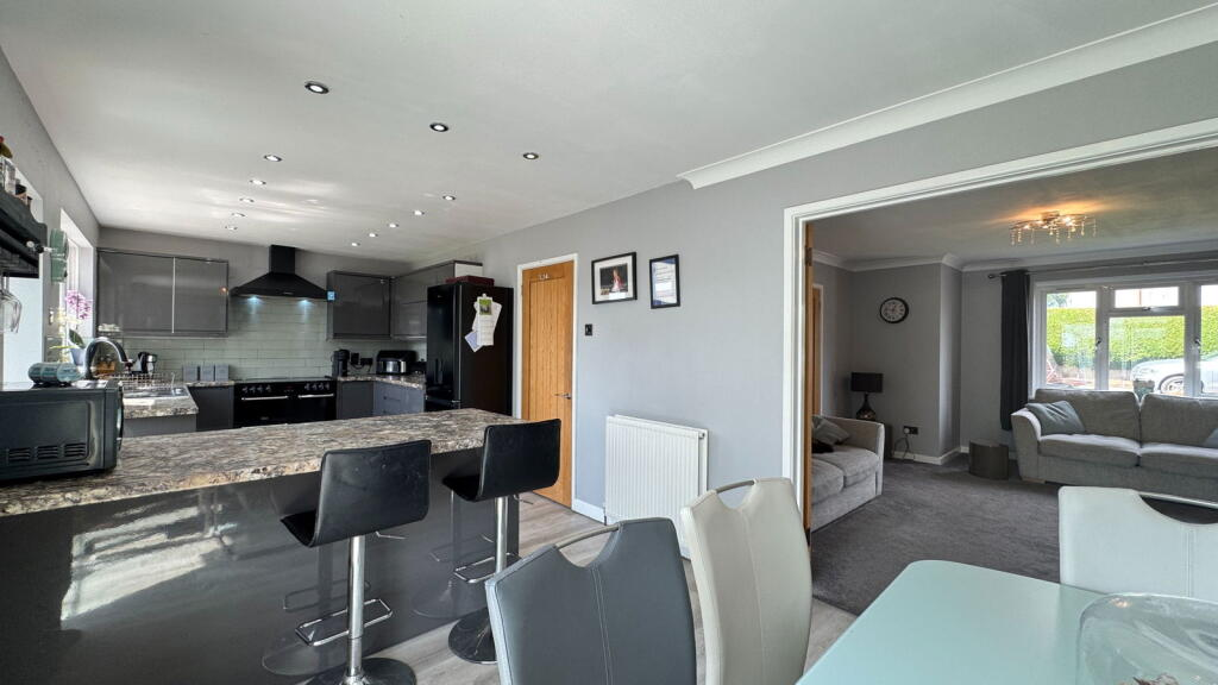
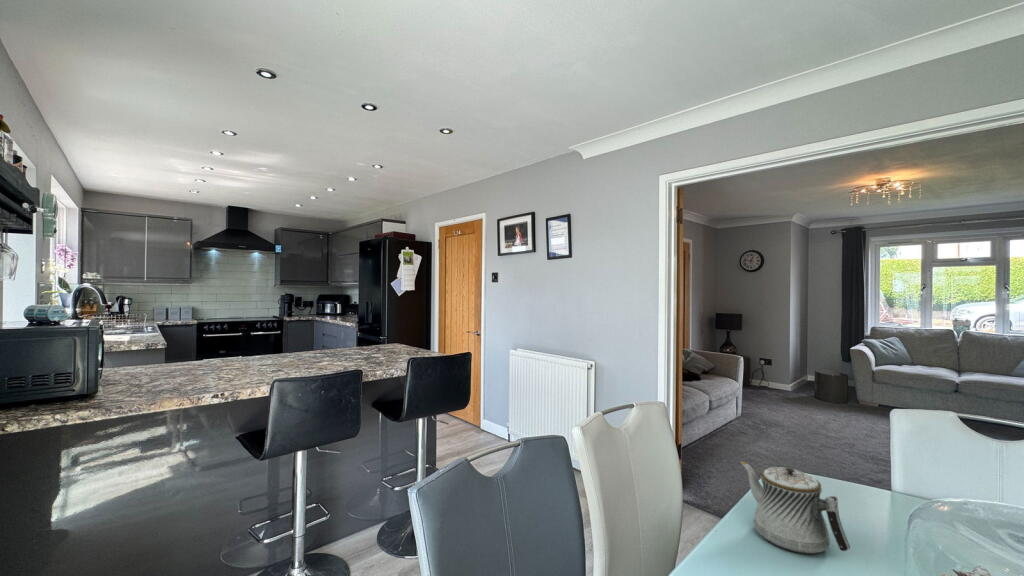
+ teapot [740,461,851,555]
